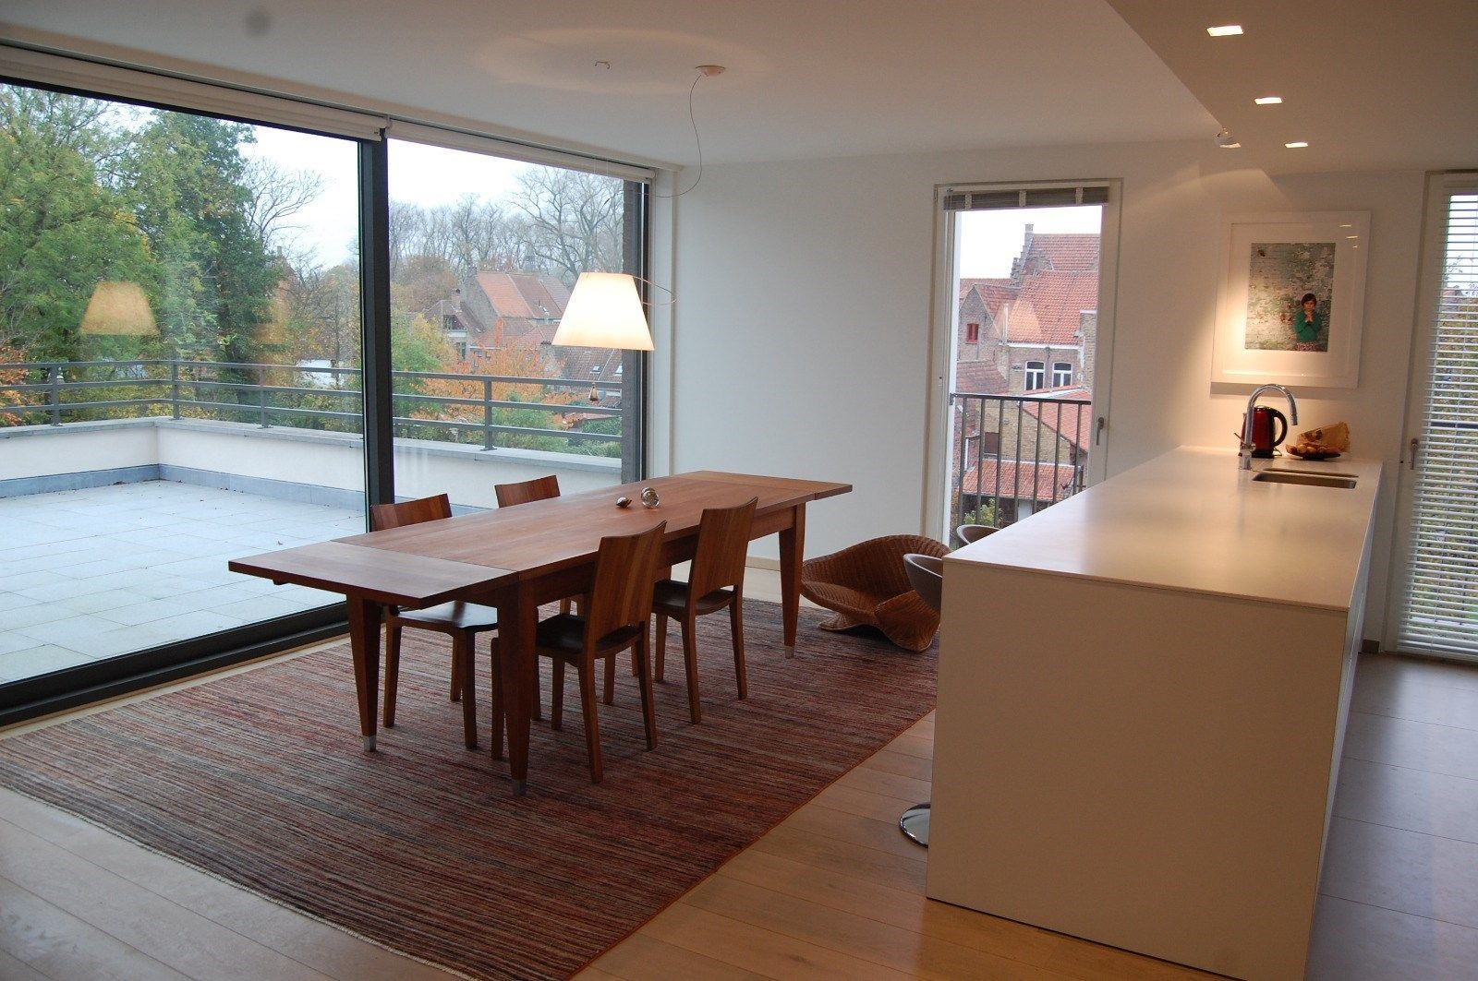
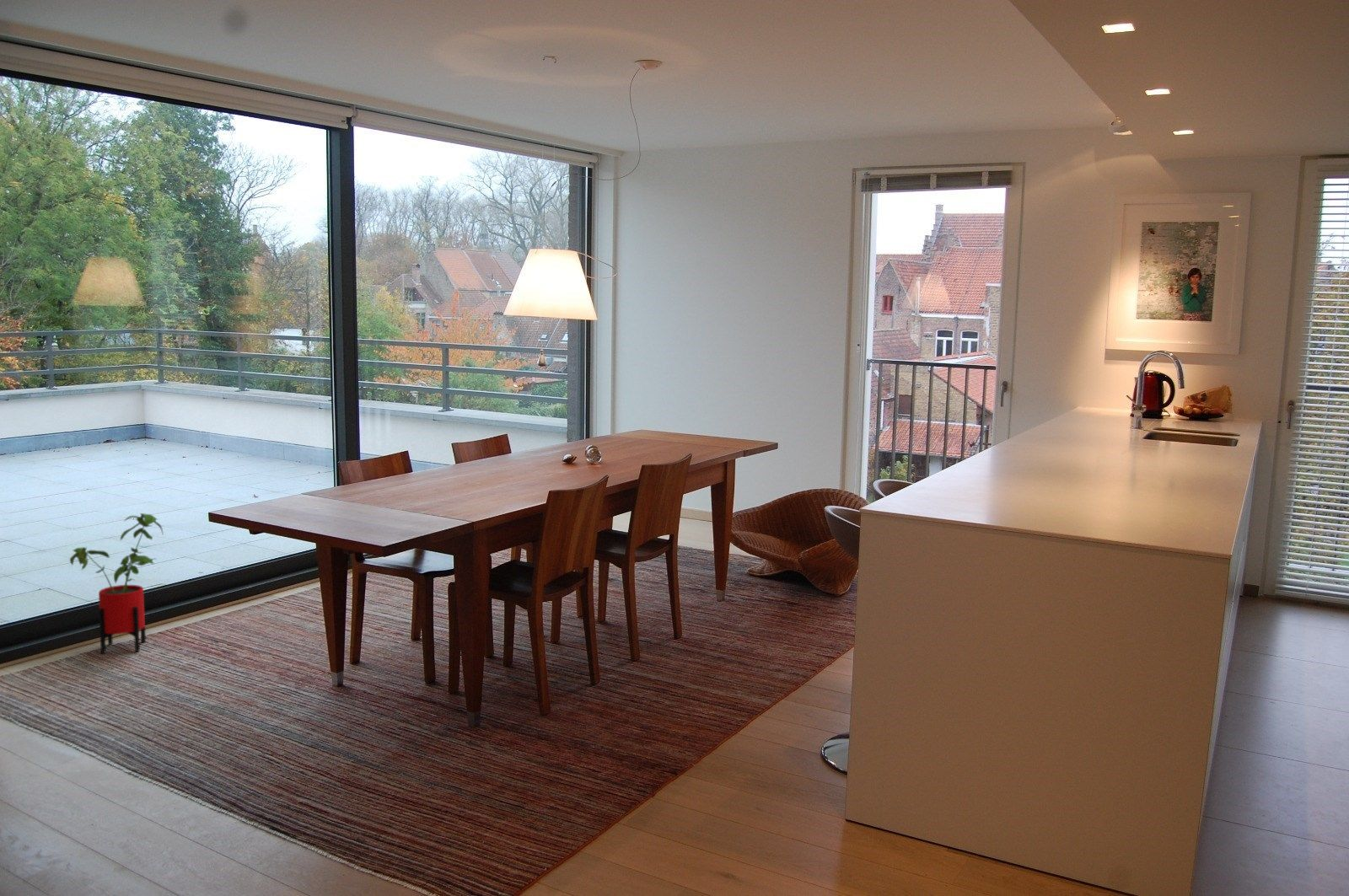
+ house plant [69,512,164,655]
